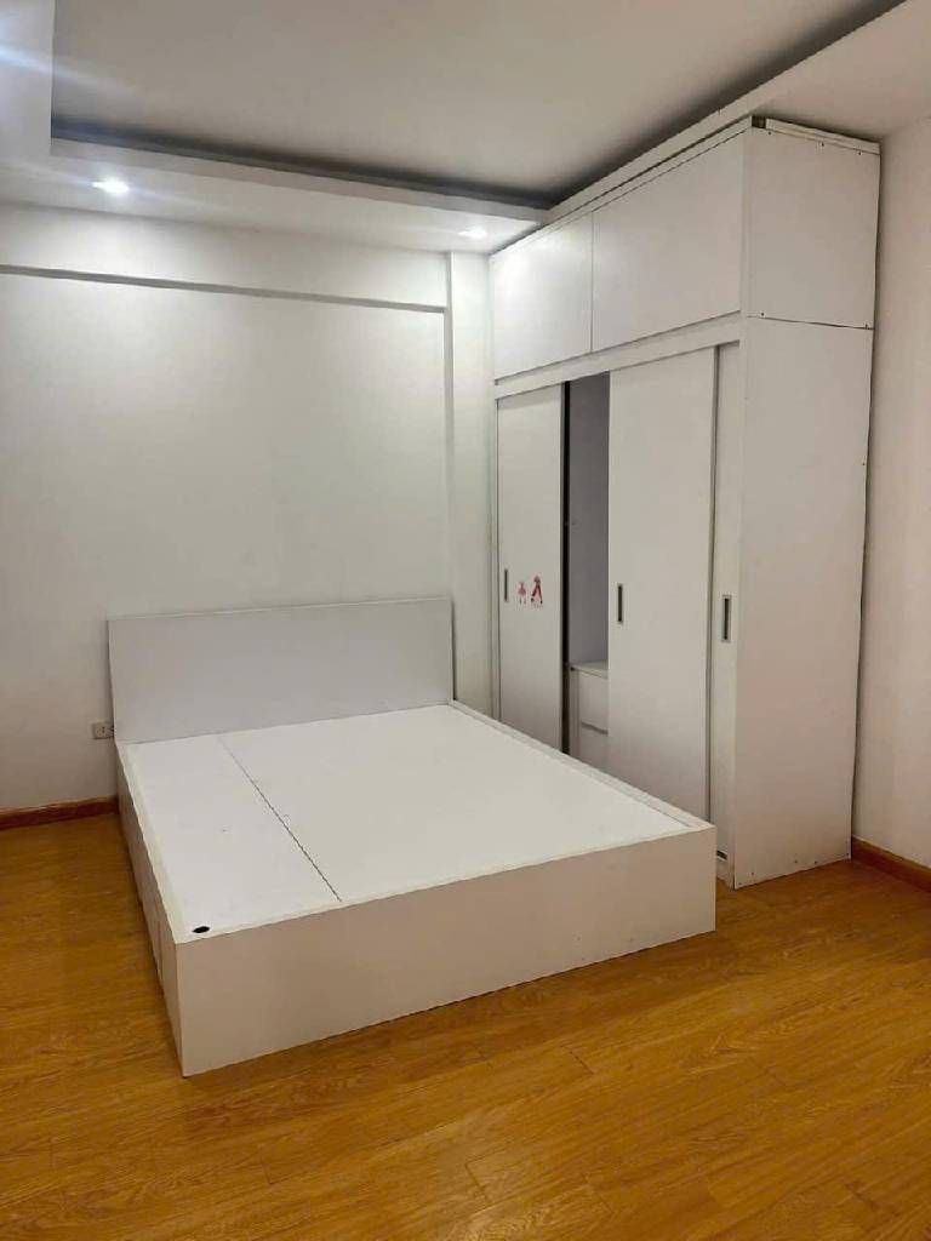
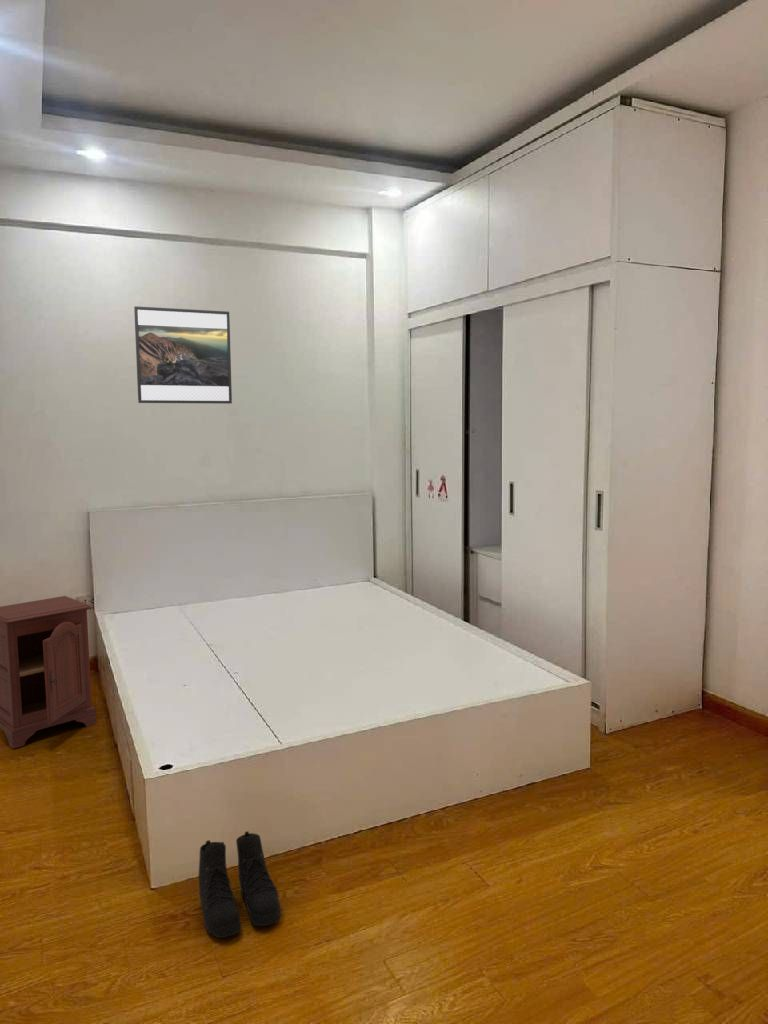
+ boots [198,830,281,939]
+ nightstand [0,595,98,750]
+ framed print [133,305,233,405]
